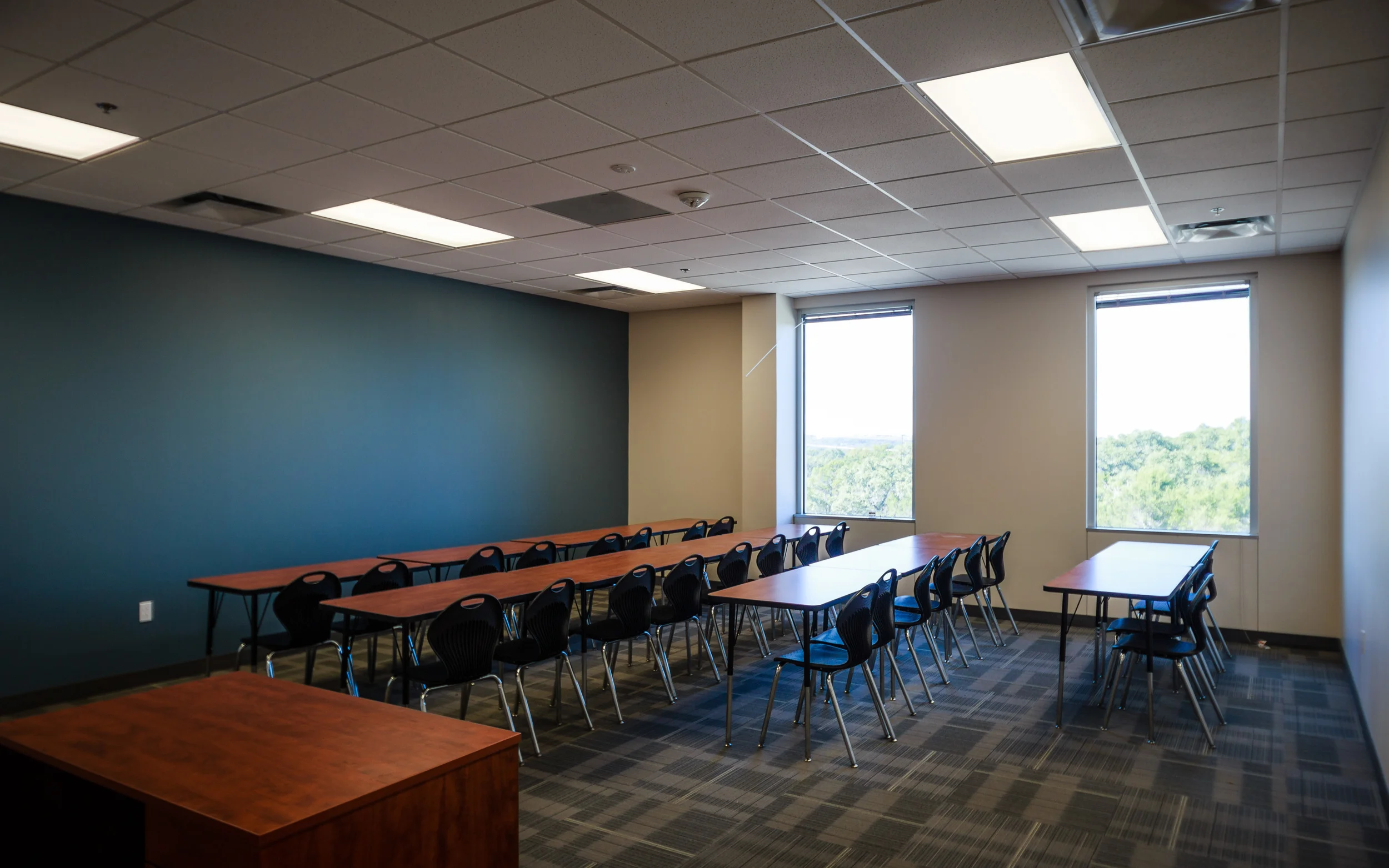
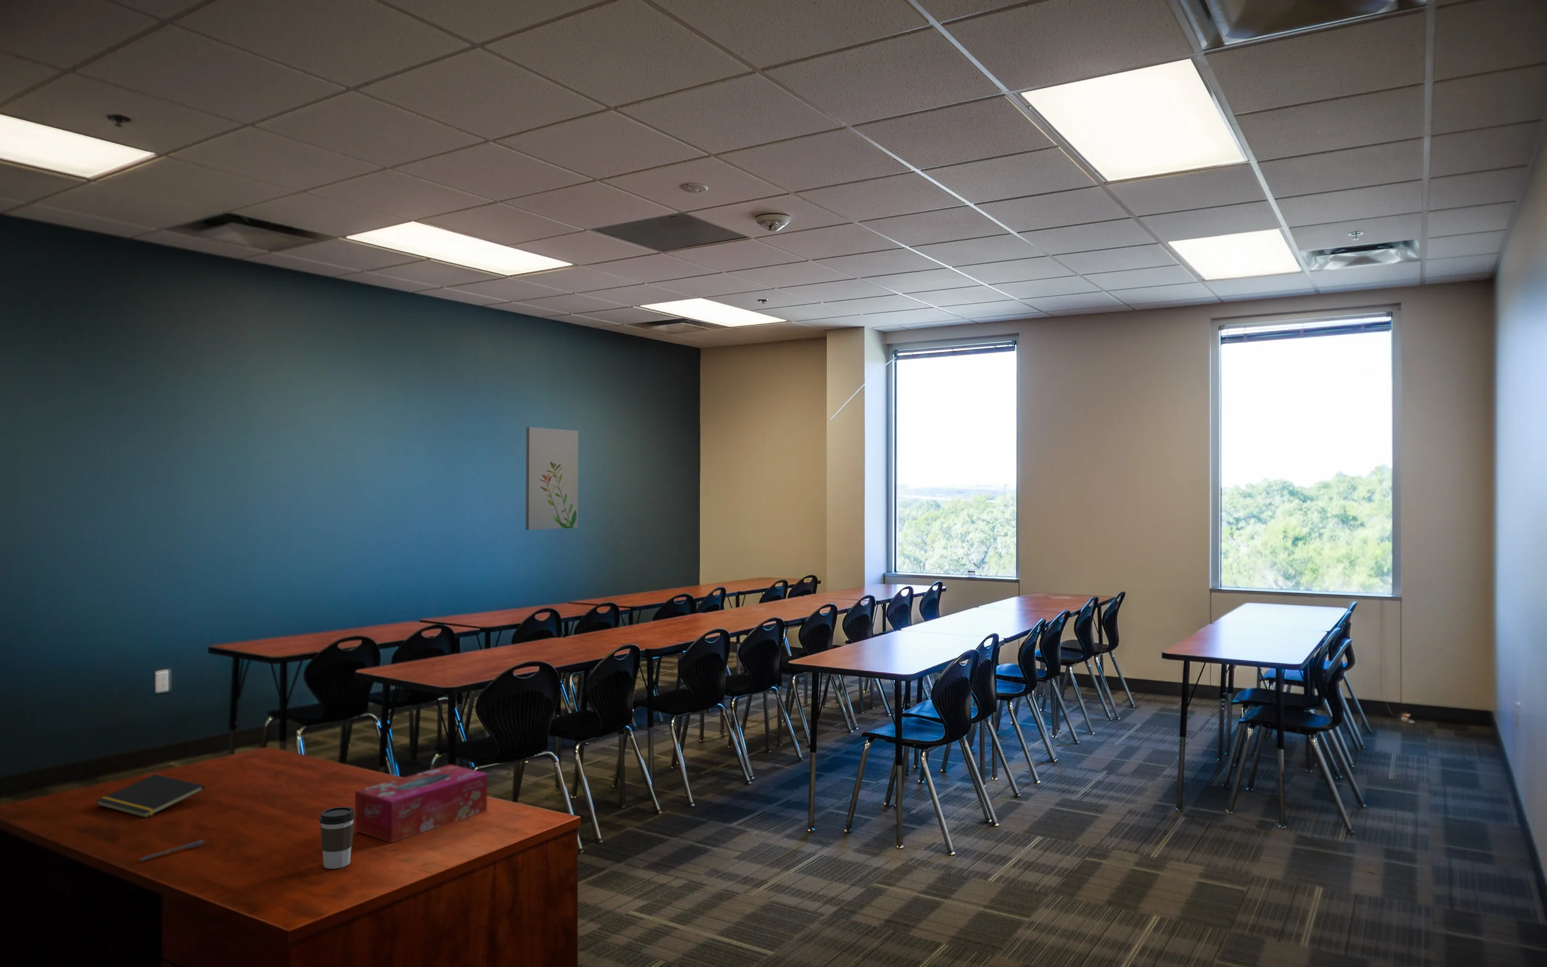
+ tissue box [354,764,488,843]
+ notepad [96,773,205,819]
+ coffee cup [319,807,355,869]
+ wall art [526,427,578,530]
+ pen [138,840,204,861]
